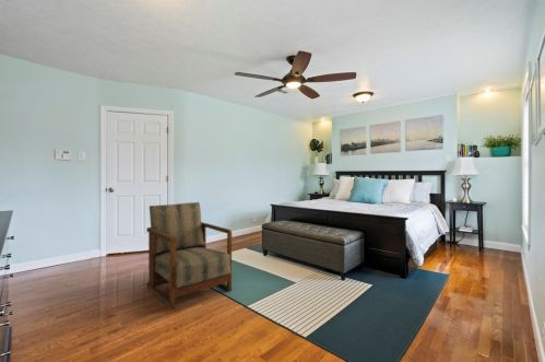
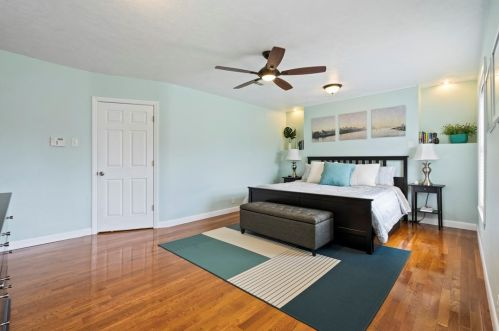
- armchair [145,201,233,311]
